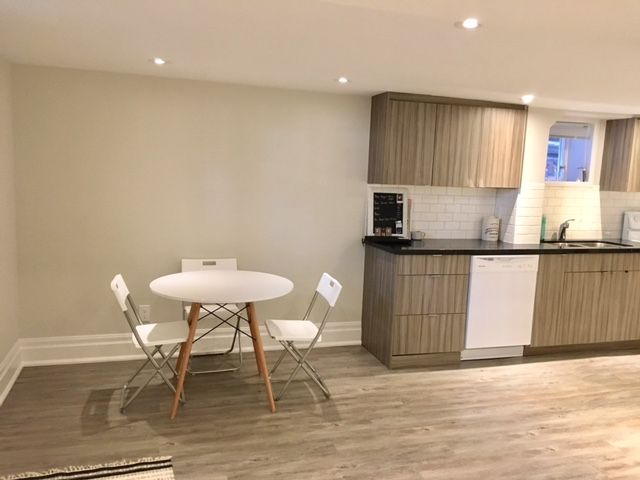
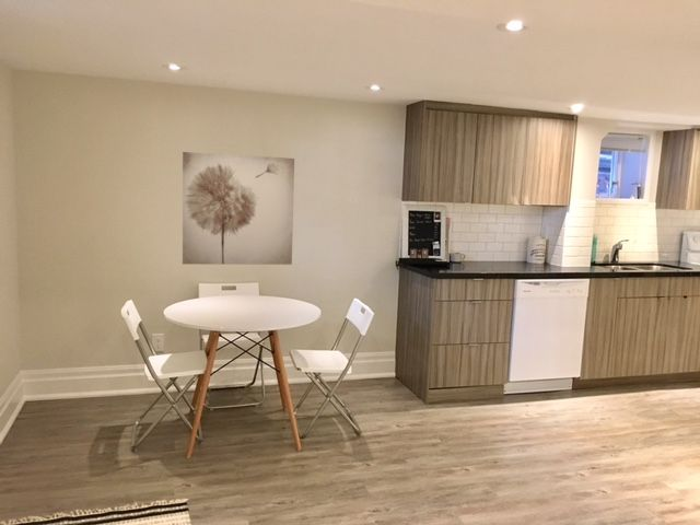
+ wall art [182,151,295,266]
